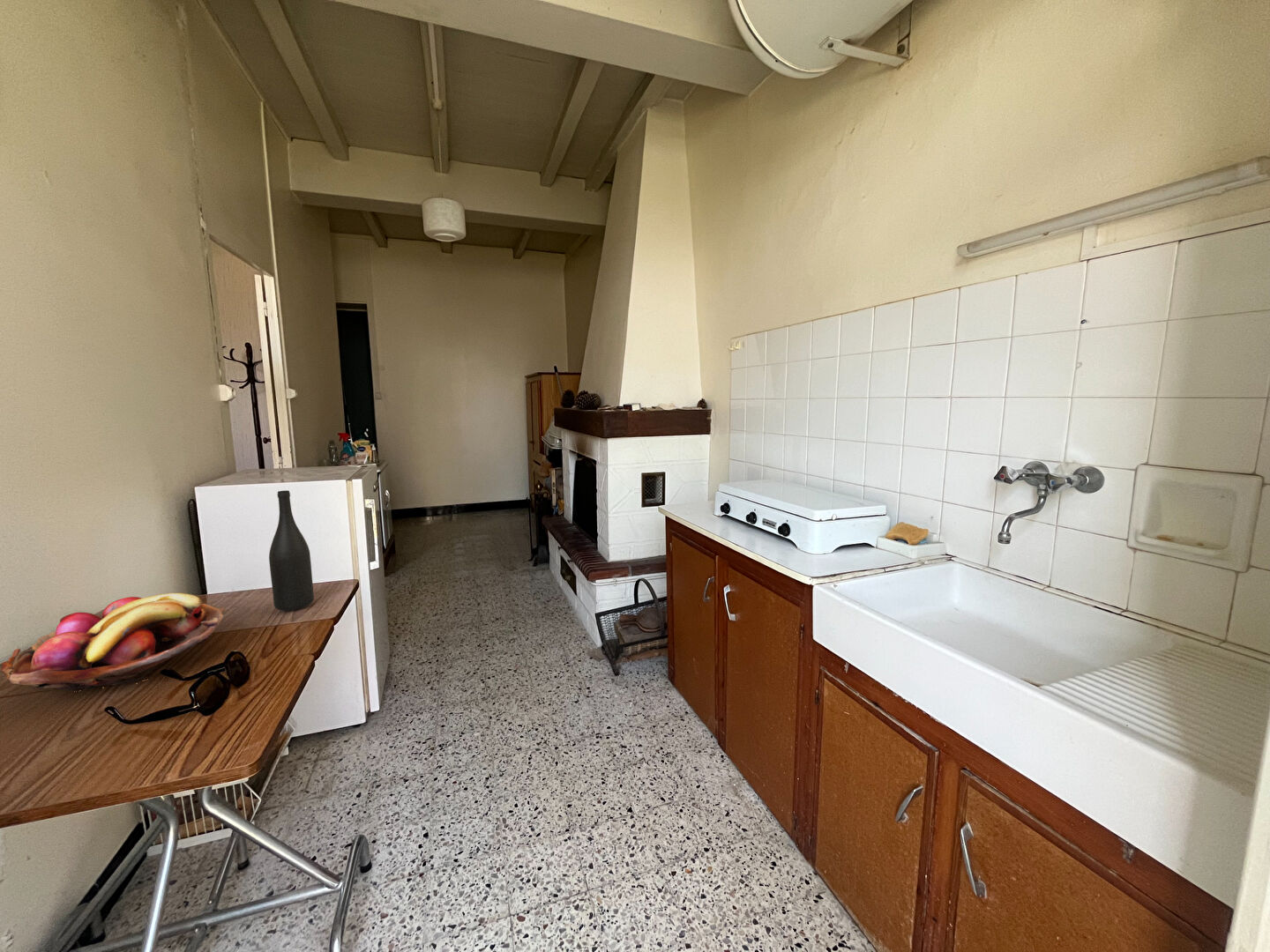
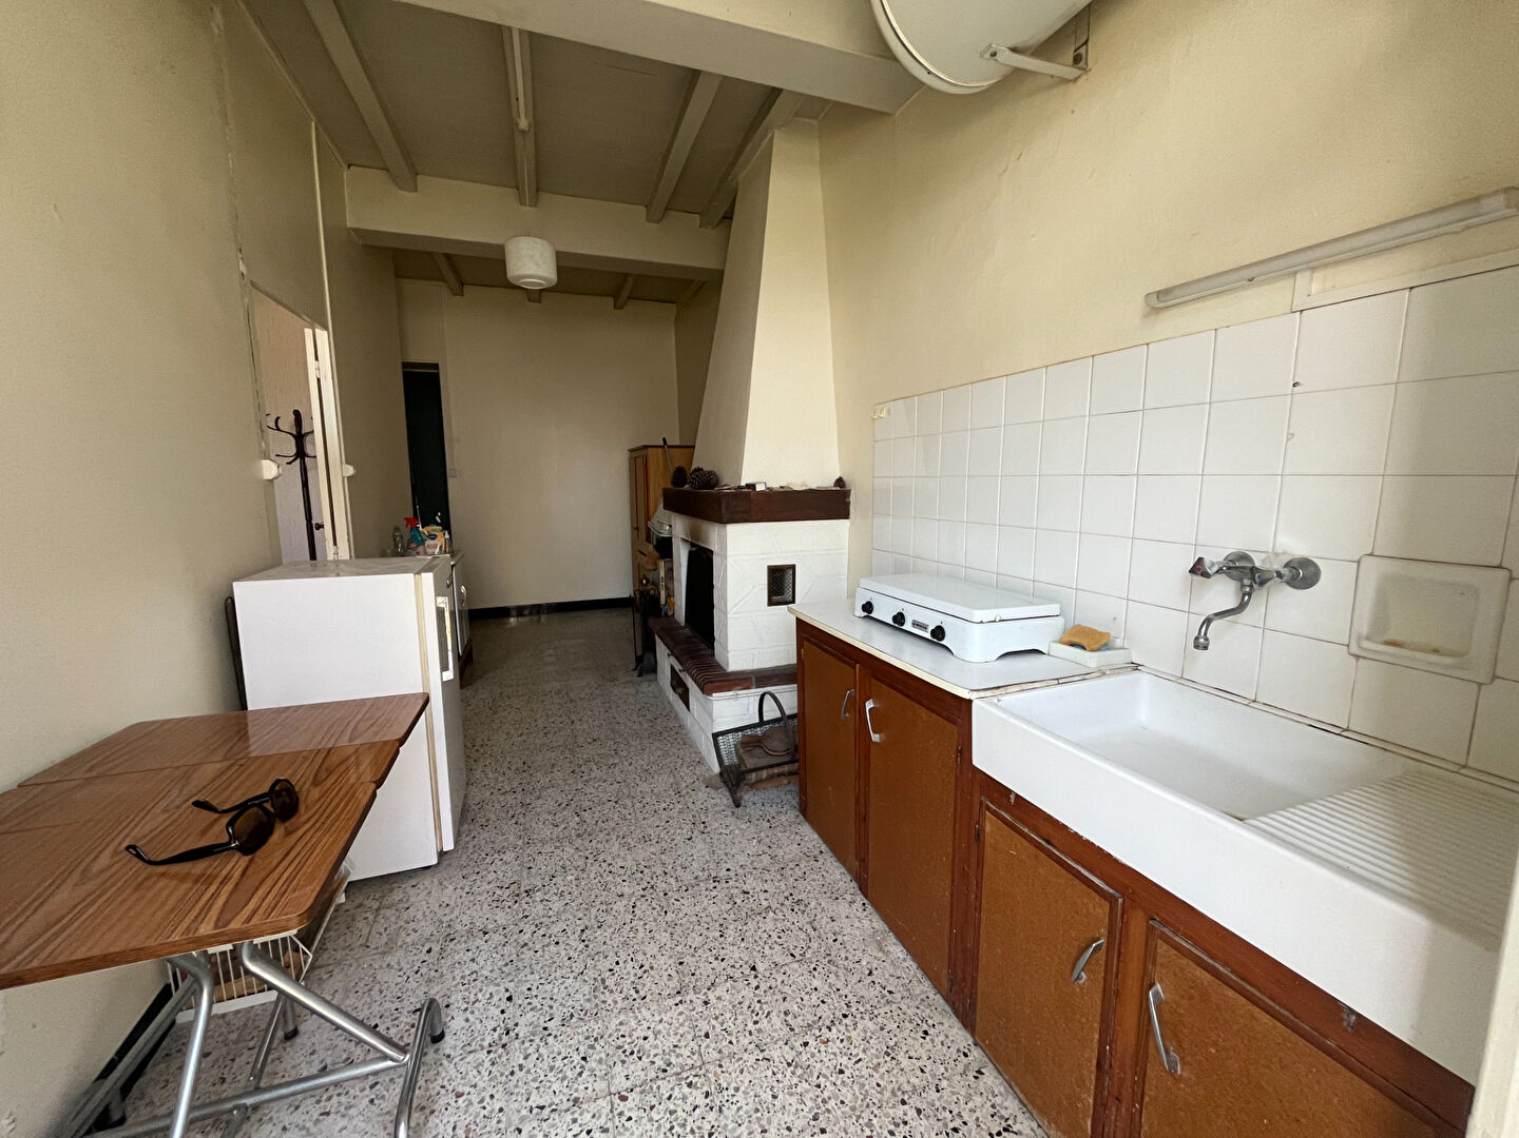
- wine bottle [268,489,315,612]
- fruit basket [0,592,226,692]
